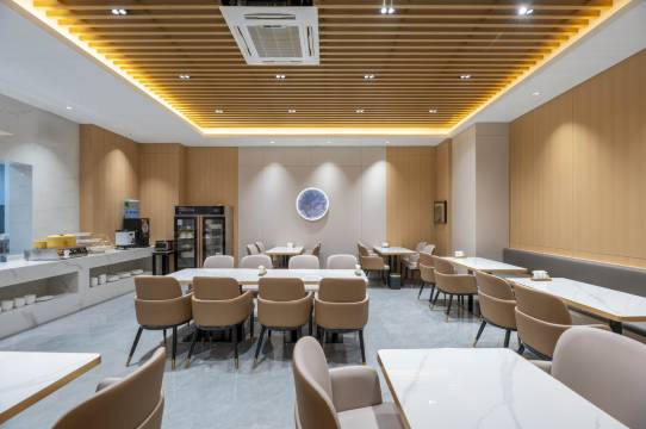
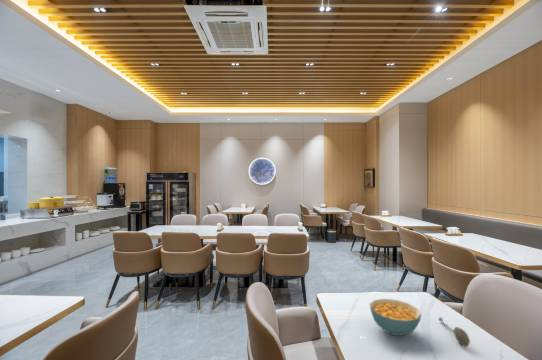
+ cereal bowl [369,298,422,337]
+ soupspoon [438,316,471,348]
